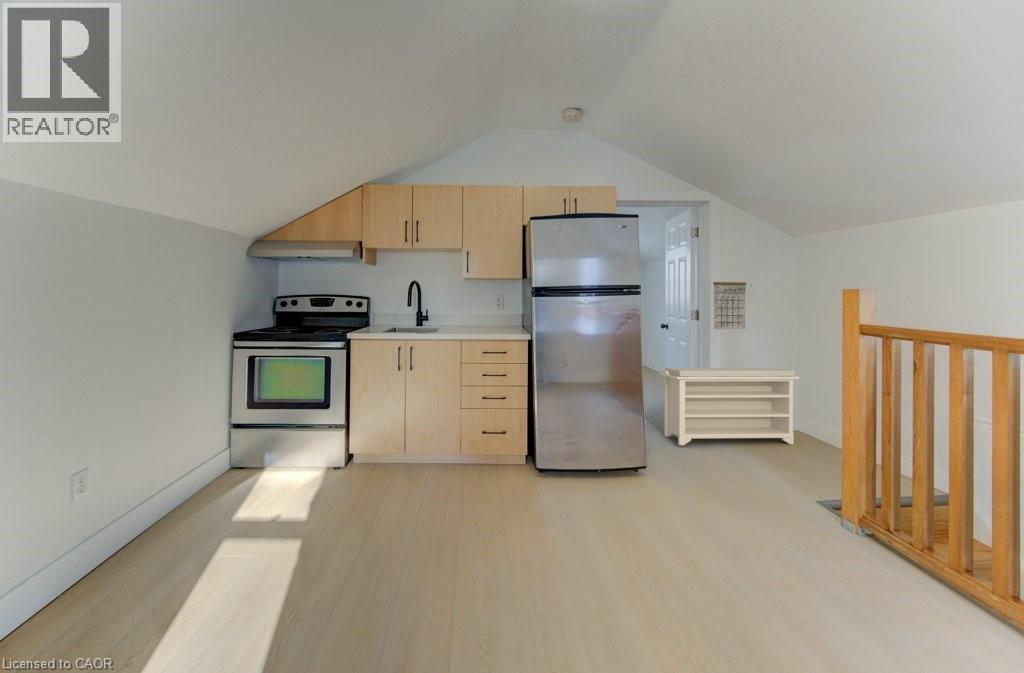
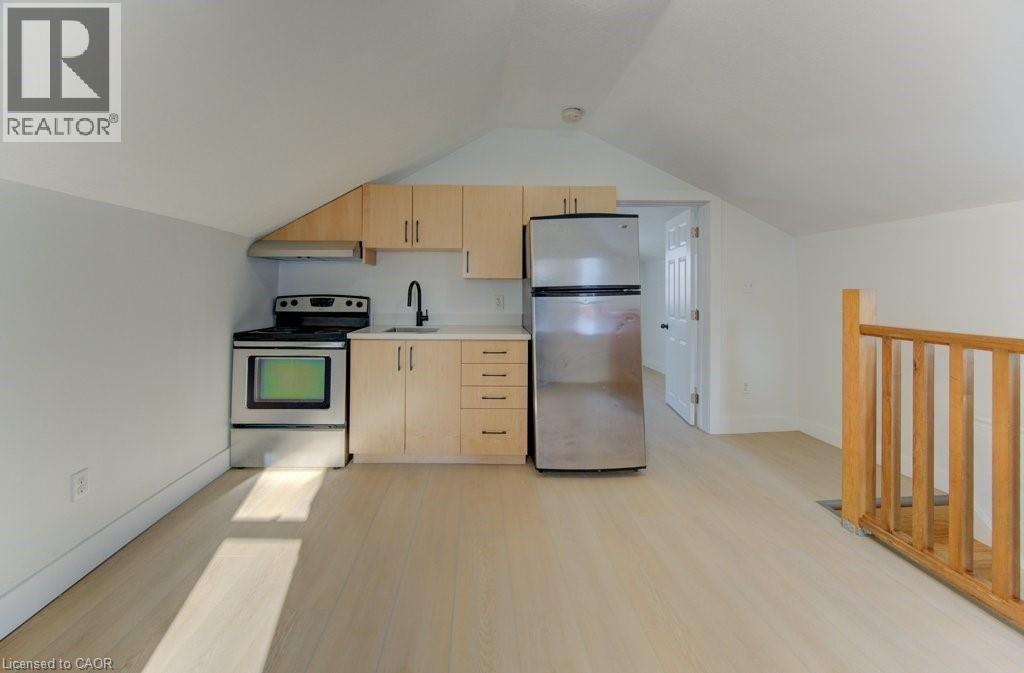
- bench [660,367,800,446]
- calendar [712,273,747,330]
